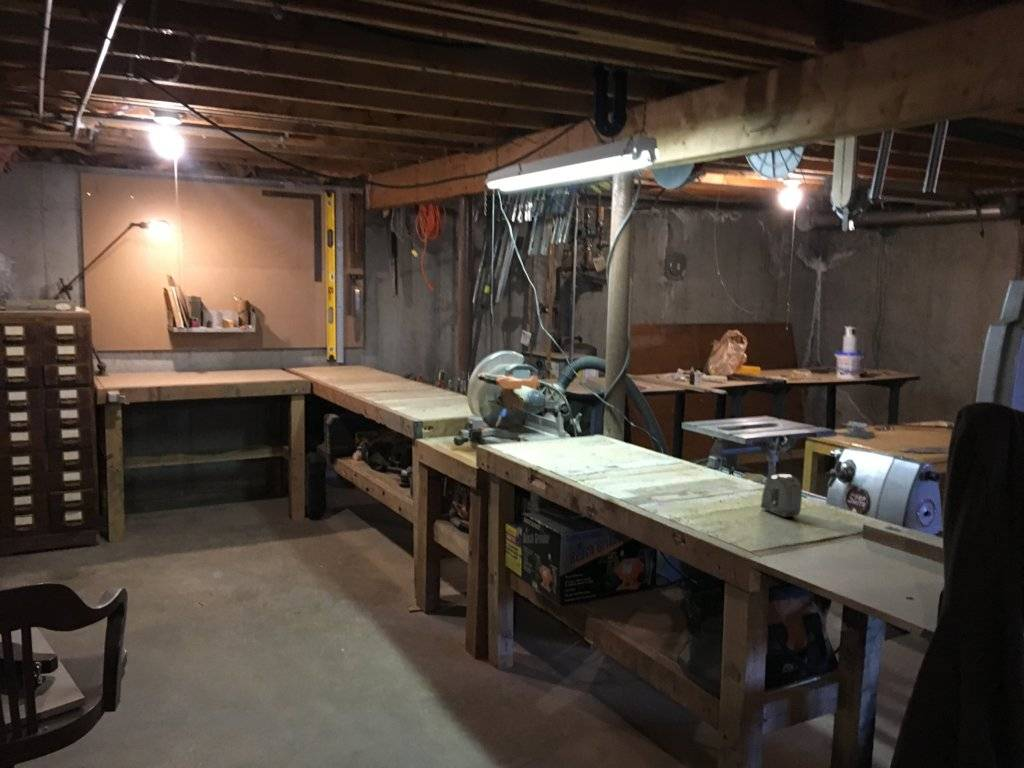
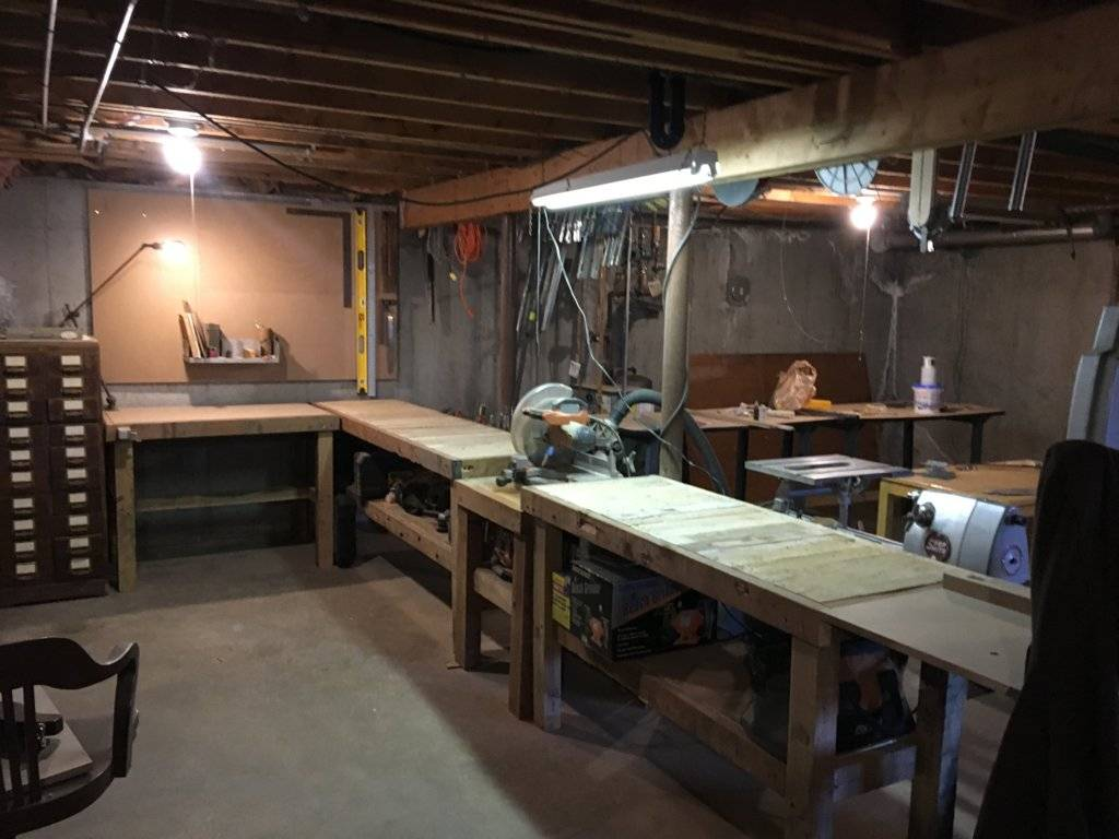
- tape measure [759,473,803,518]
